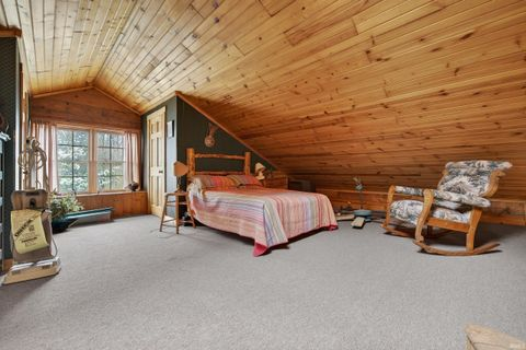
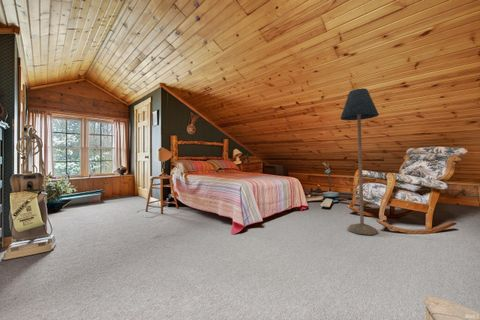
+ floor lamp [339,87,380,236]
